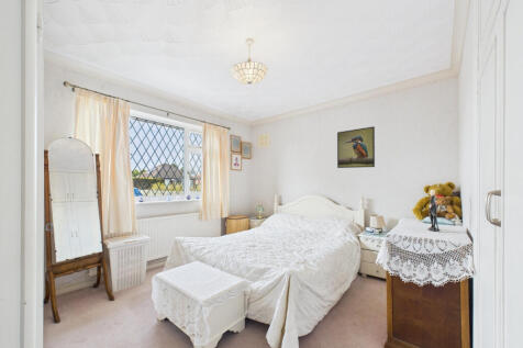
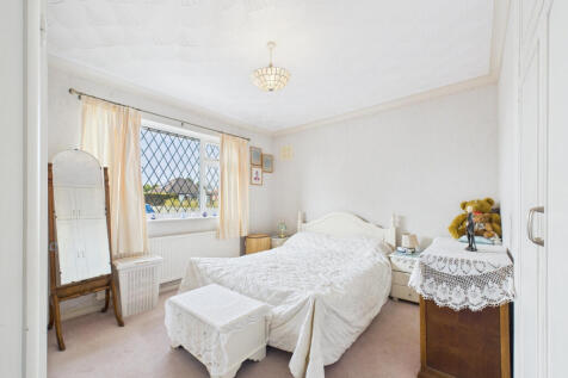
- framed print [336,125,376,169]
